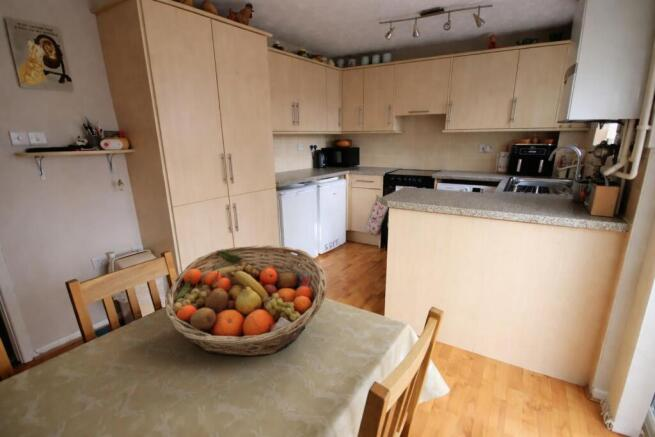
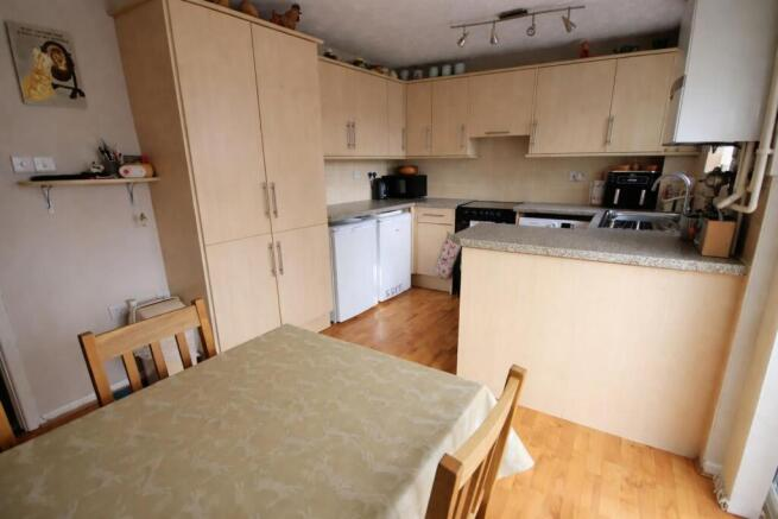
- fruit basket [164,244,328,357]
